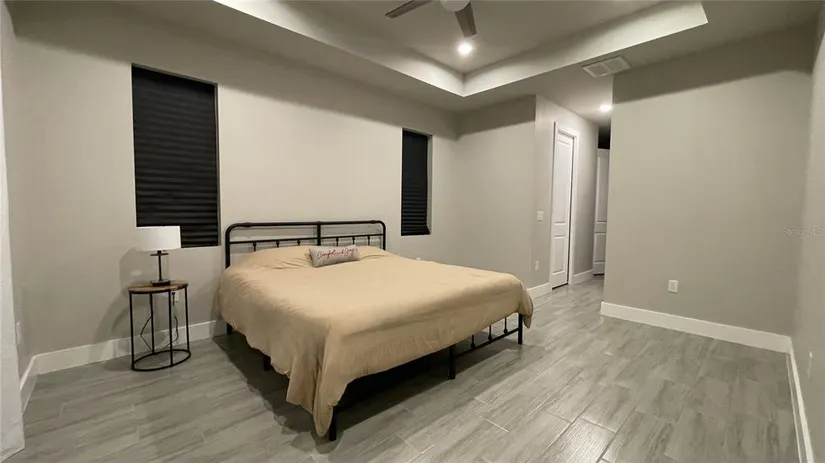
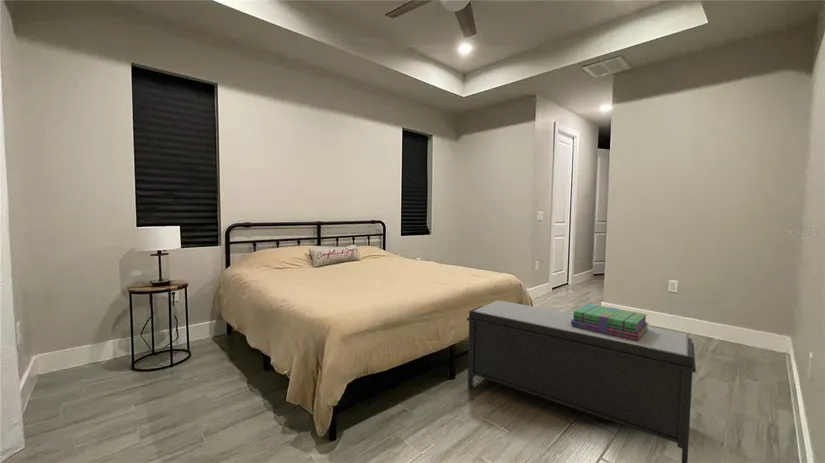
+ bench [466,299,697,463]
+ stack of books [571,303,650,341]
